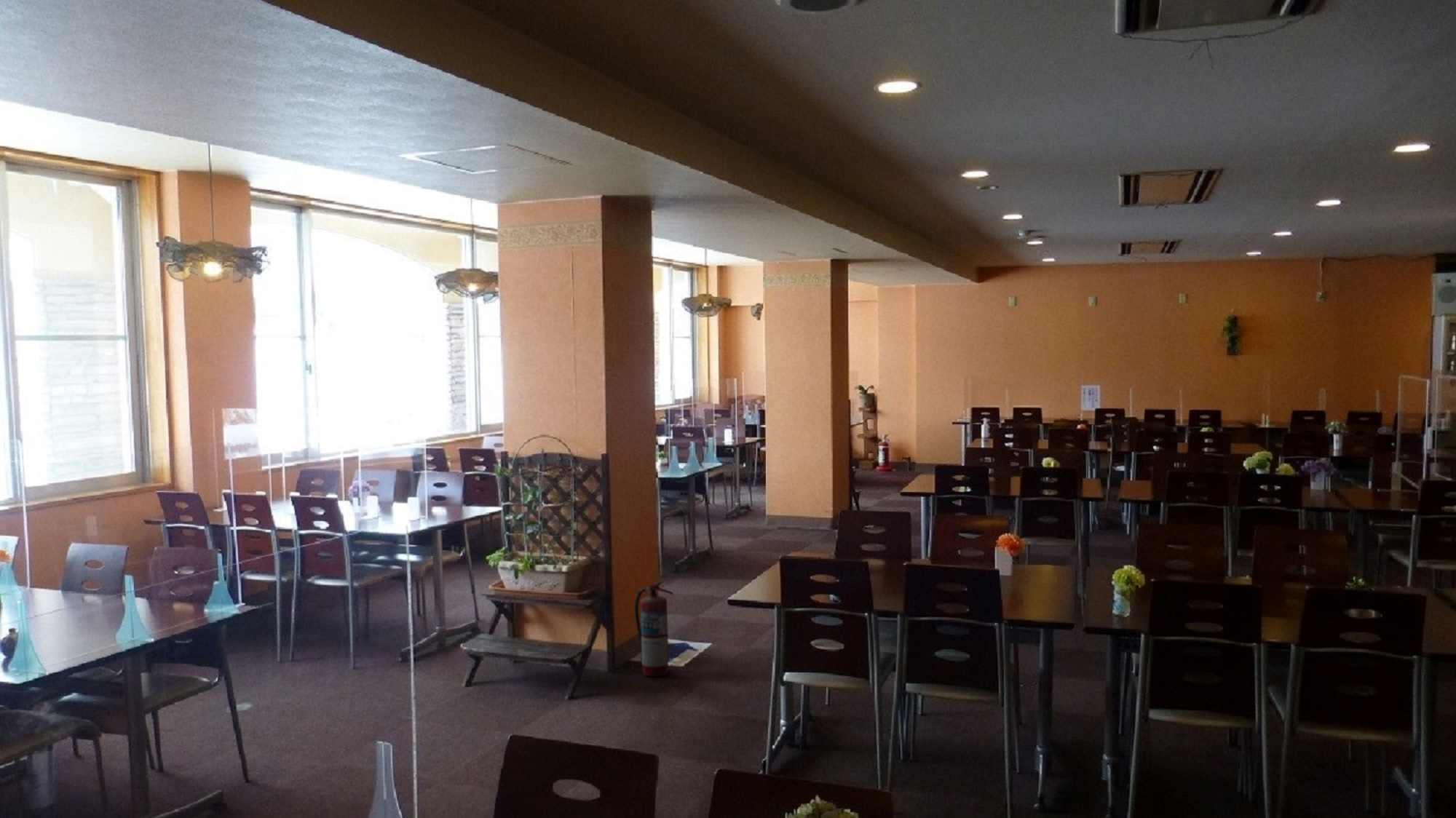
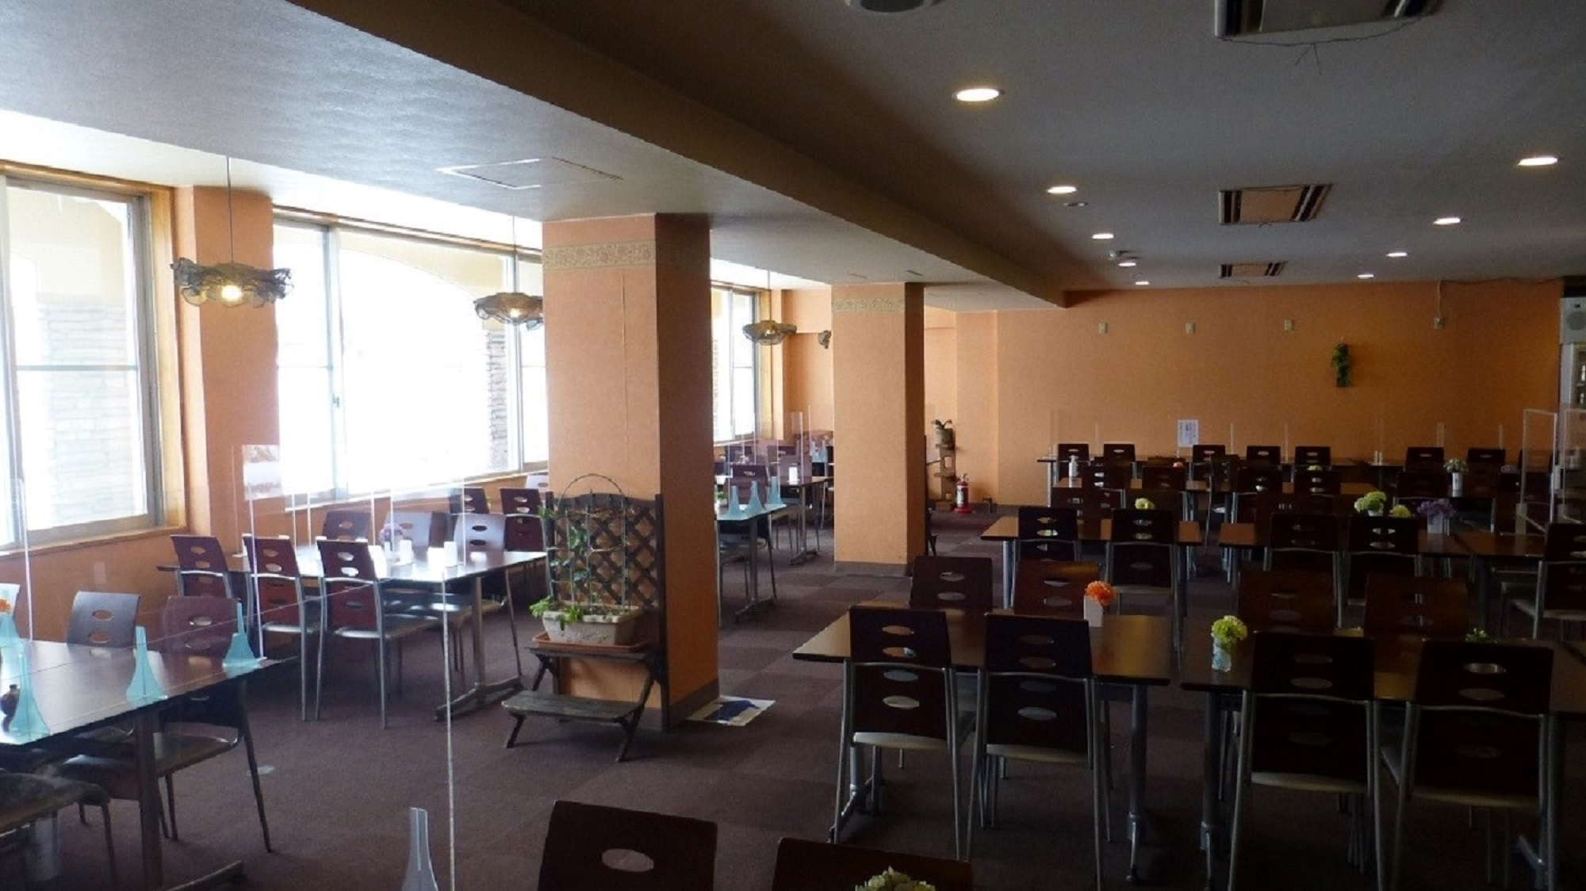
- fire extinguisher [634,579,674,678]
